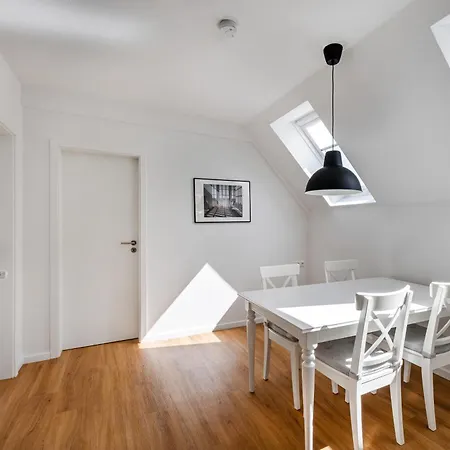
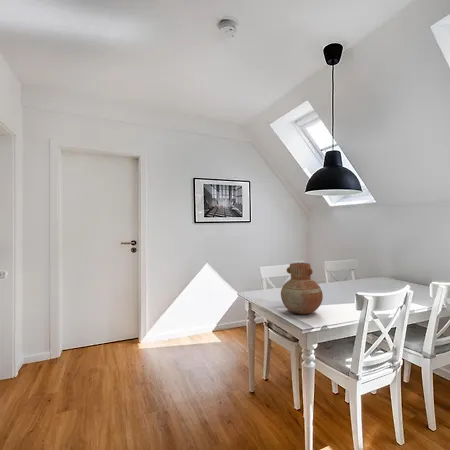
+ vase [280,262,324,315]
